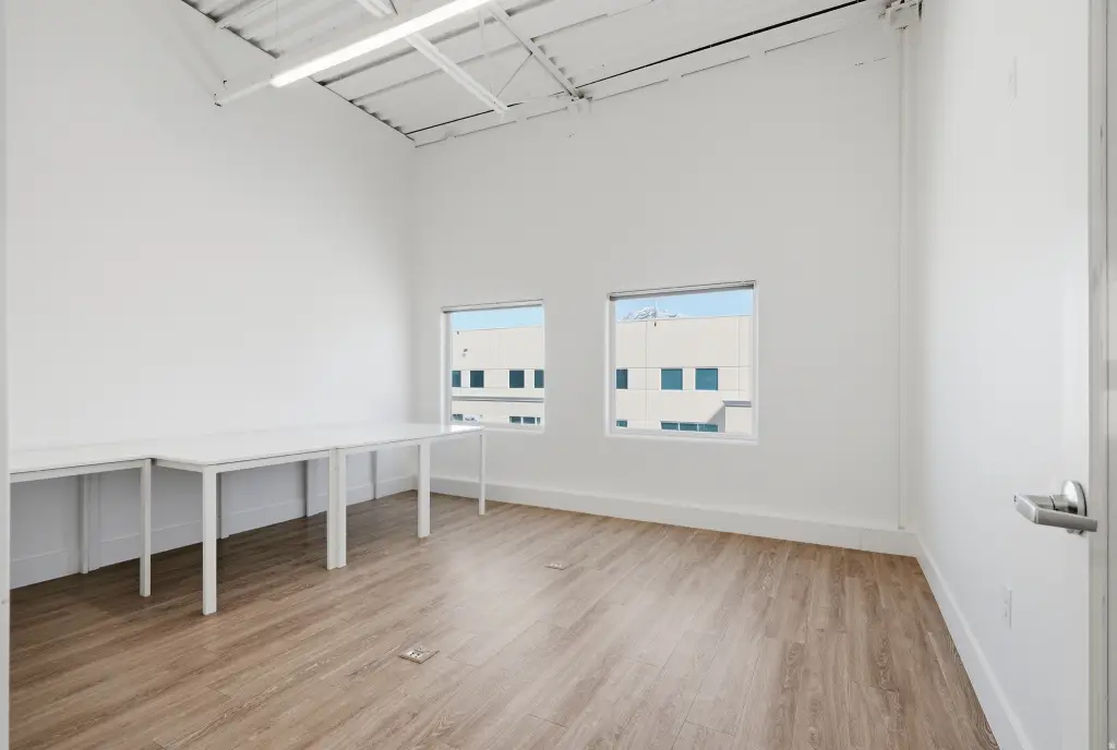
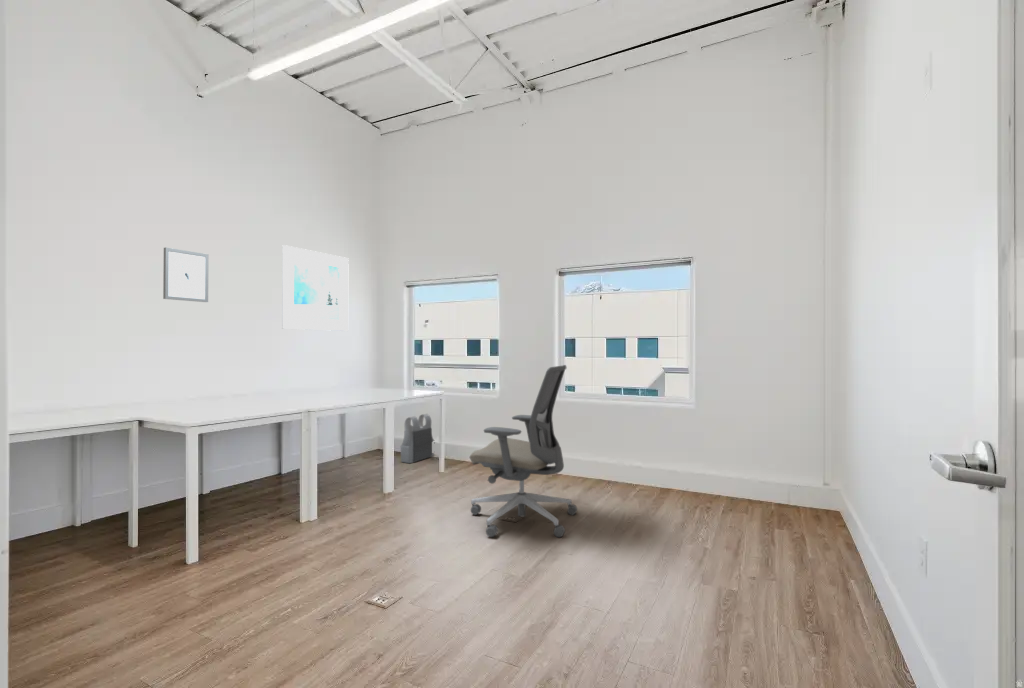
+ wall art [162,247,210,303]
+ body armor vest [400,413,435,464]
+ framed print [281,244,350,332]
+ office chair [469,364,578,538]
